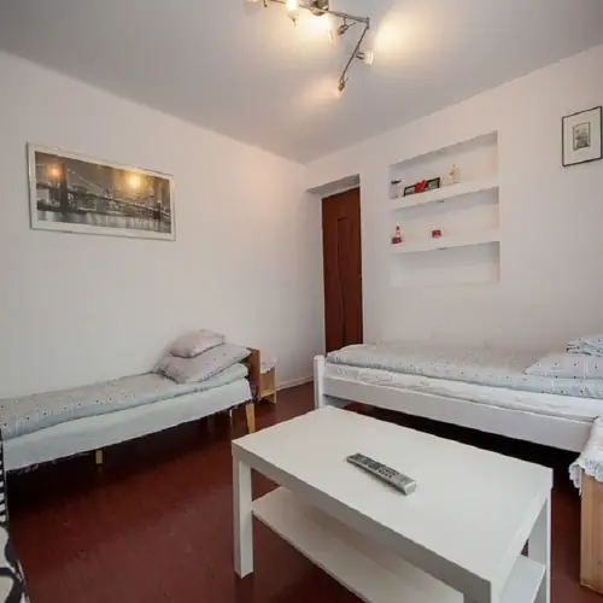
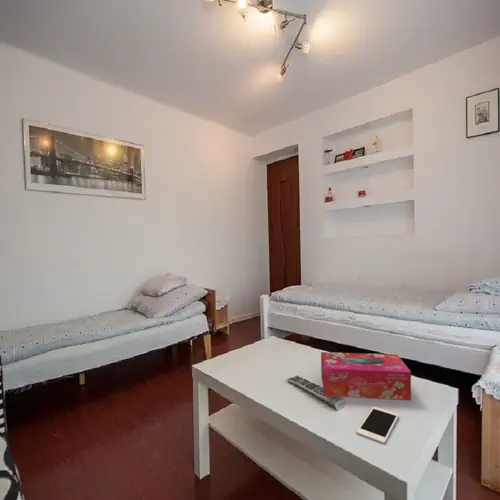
+ tissue box [320,351,412,401]
+ cell phone [355,406,400,445]
